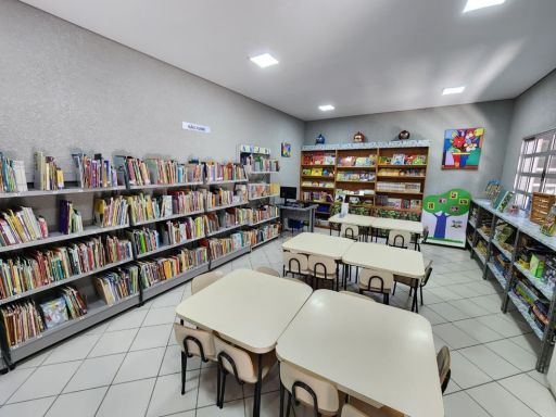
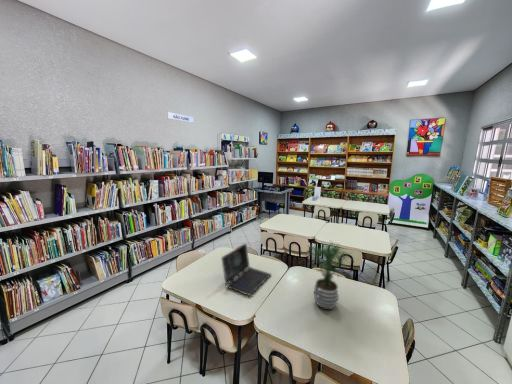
+ laptop [220,242,272,297]
+ potted plant [301,240,355,311]
